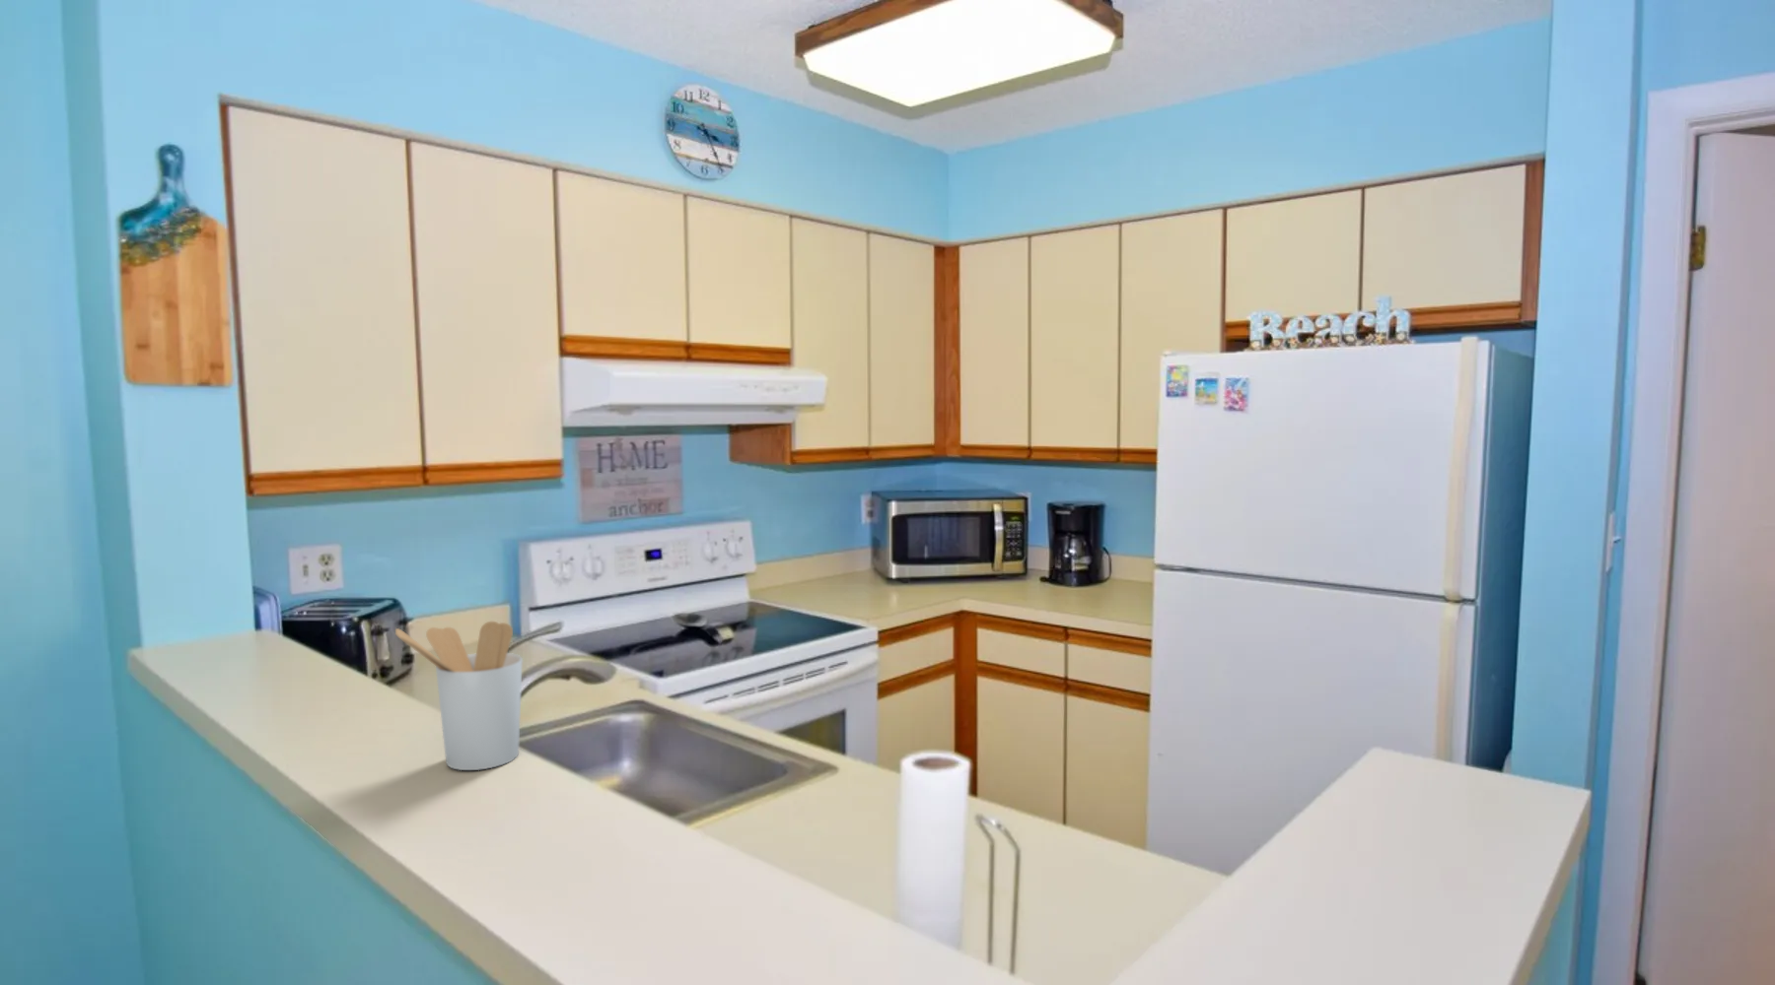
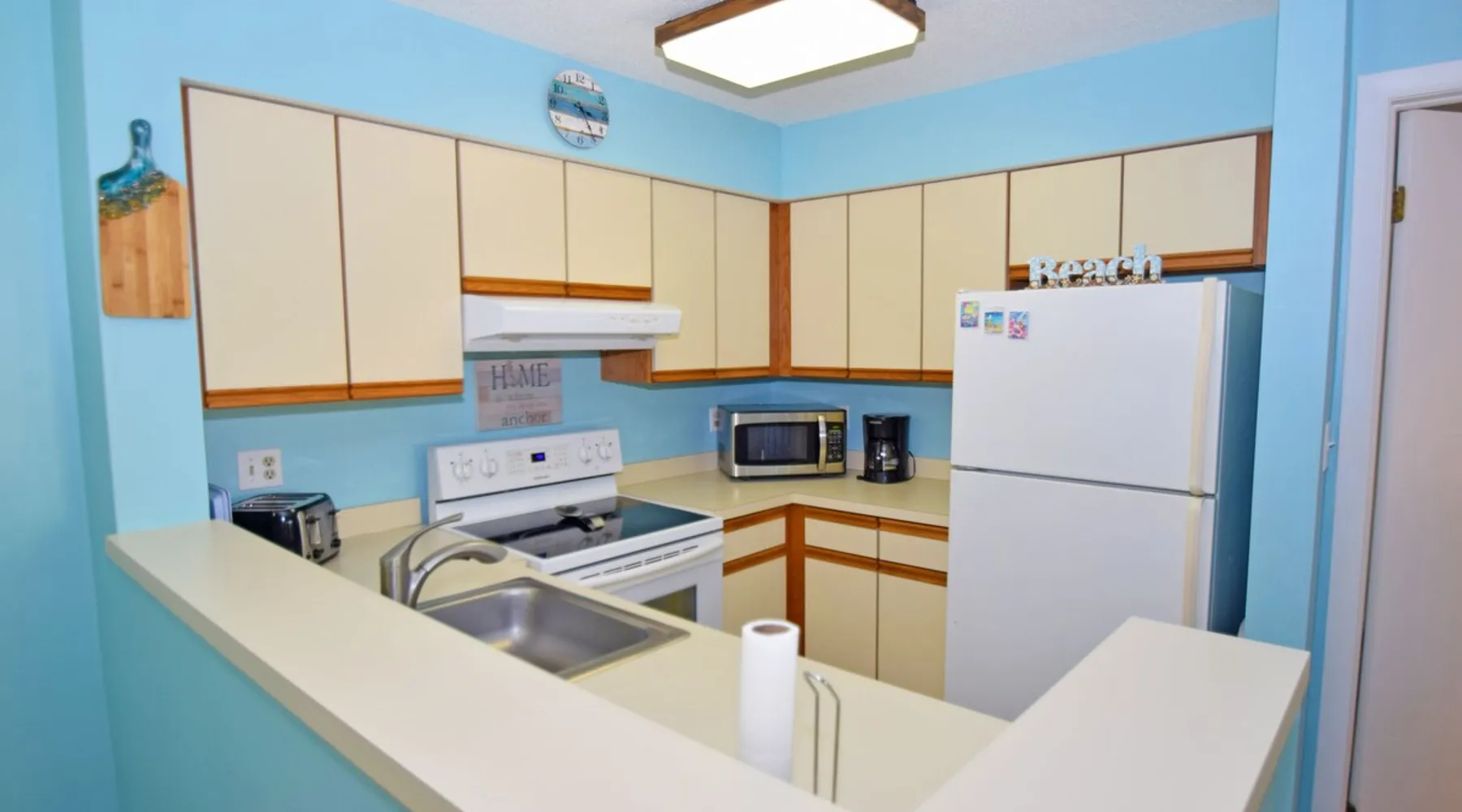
- utensil holder [395,621,523,772]
